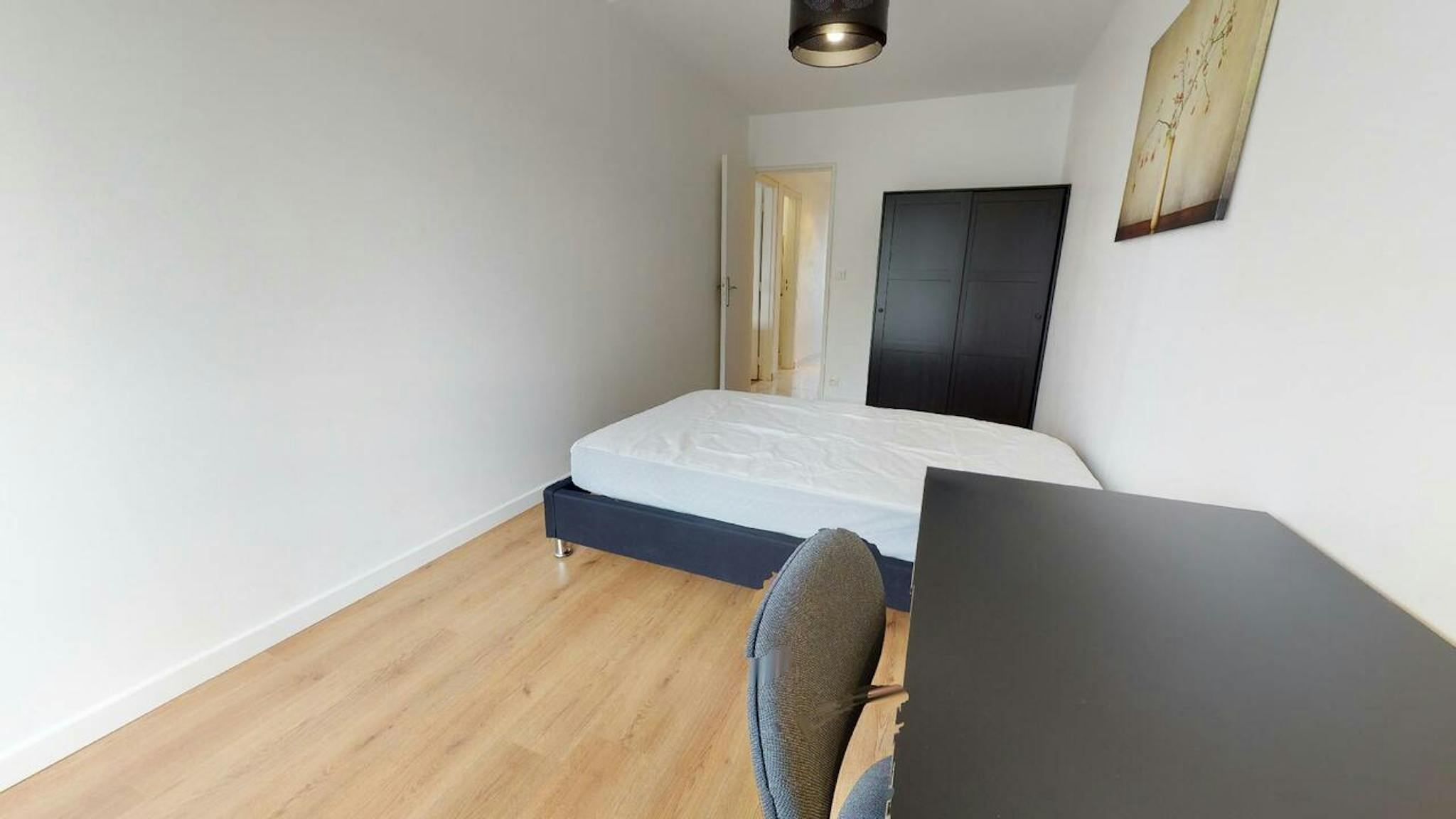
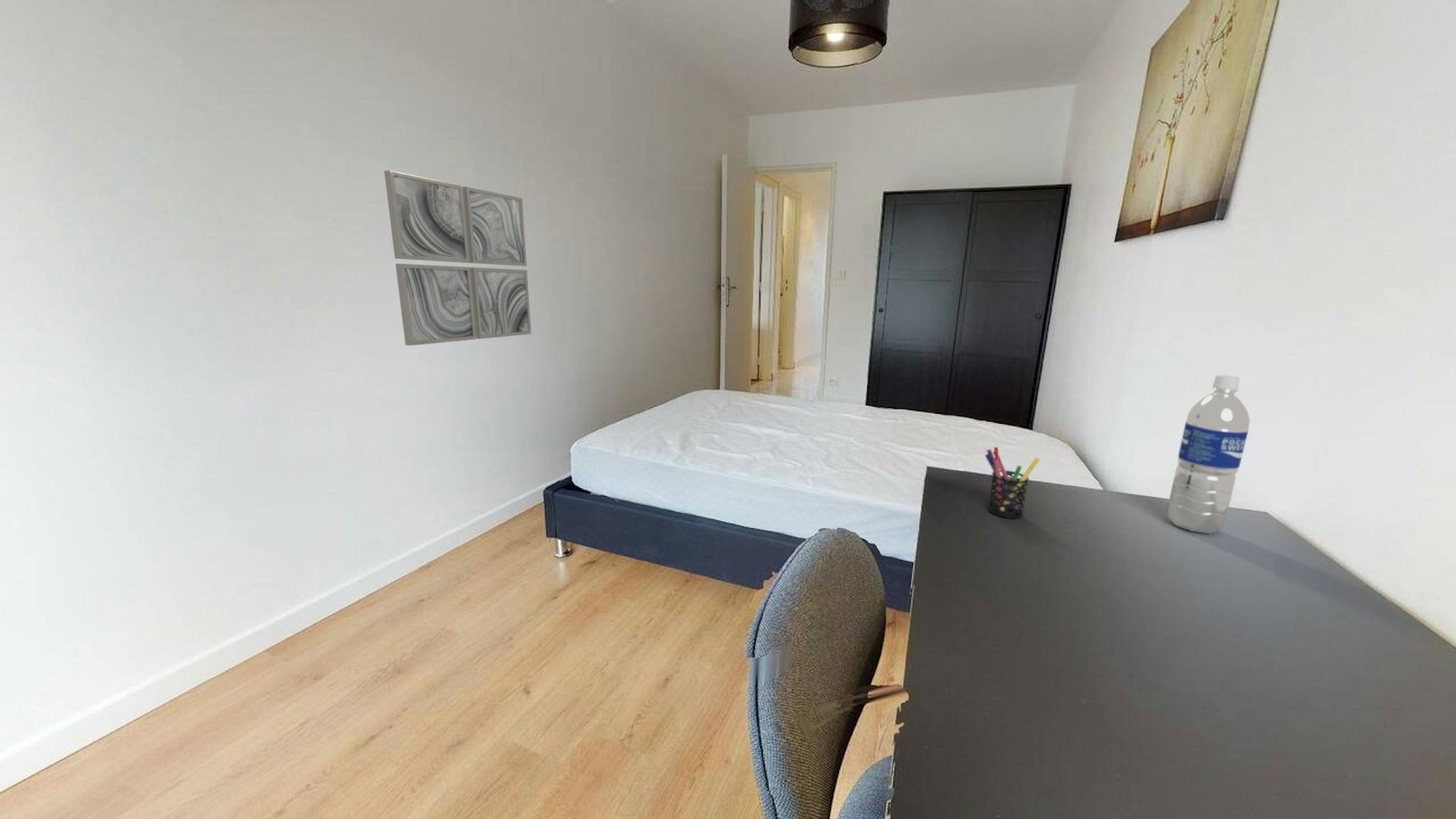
+ wall art [383,170,532,346]
+ pen holder [984,446,1041,519]
+ water bottle [1167,374,1251,534]
